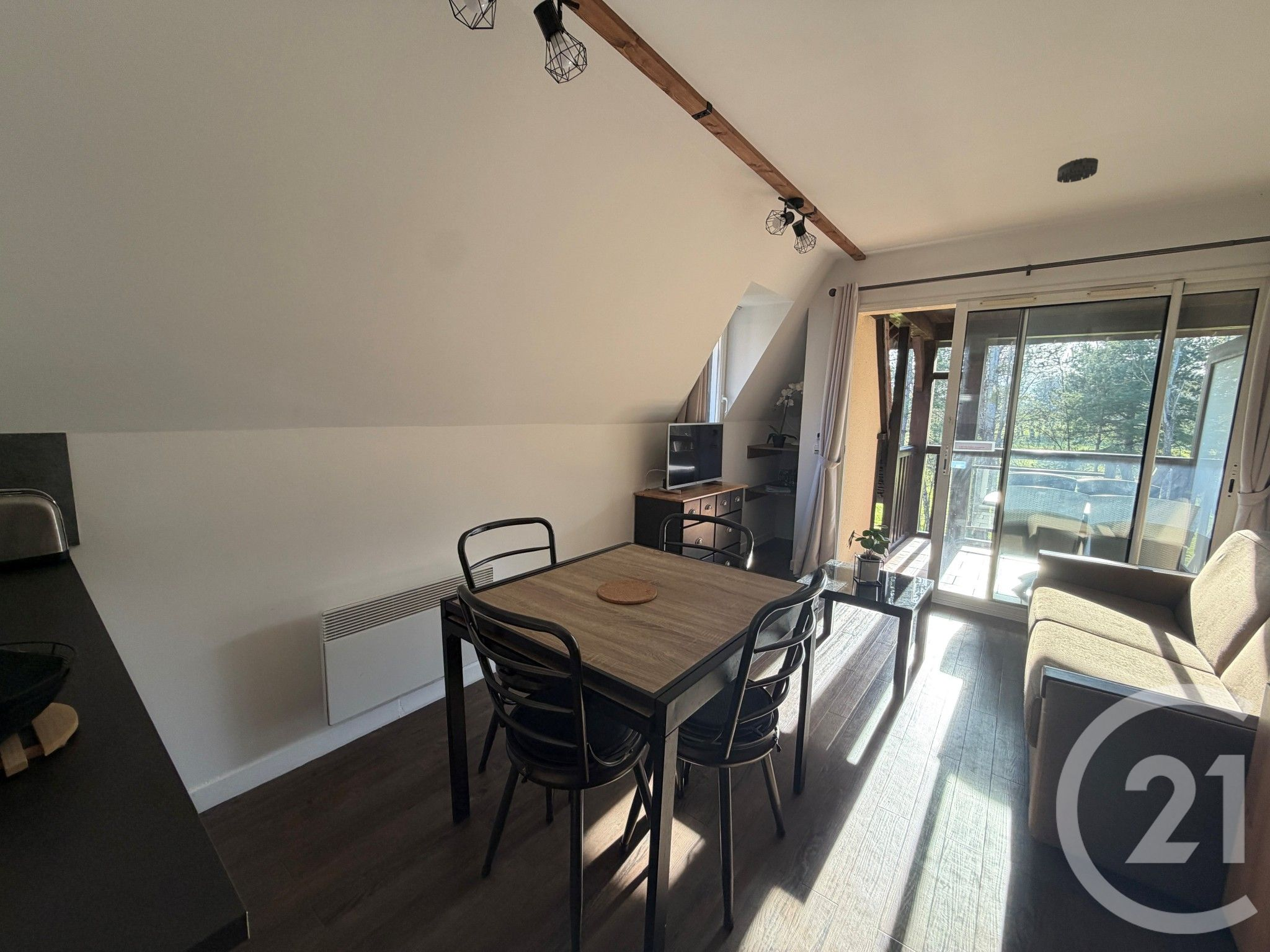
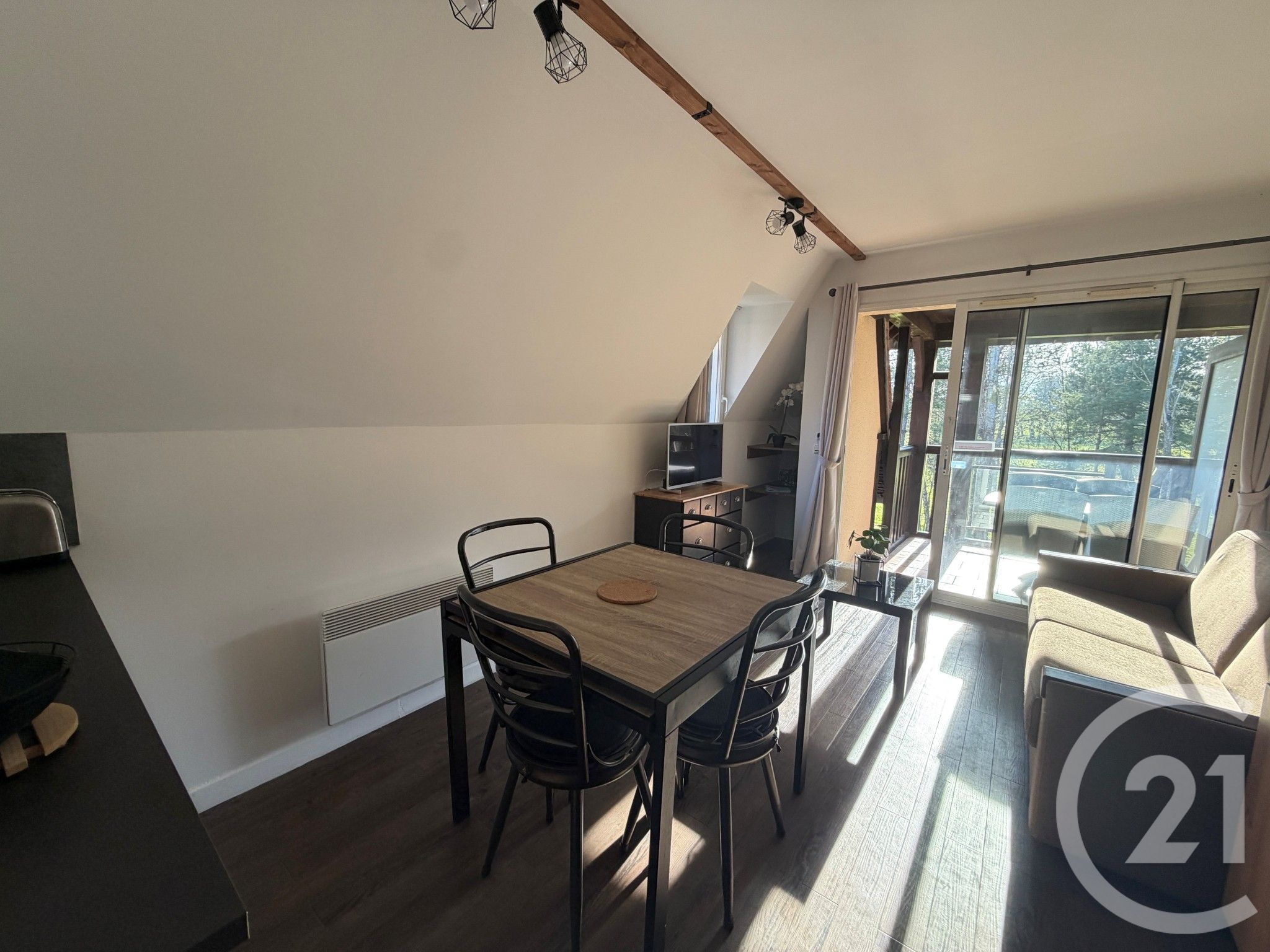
- smoke detector [1056,157,1099,183]
